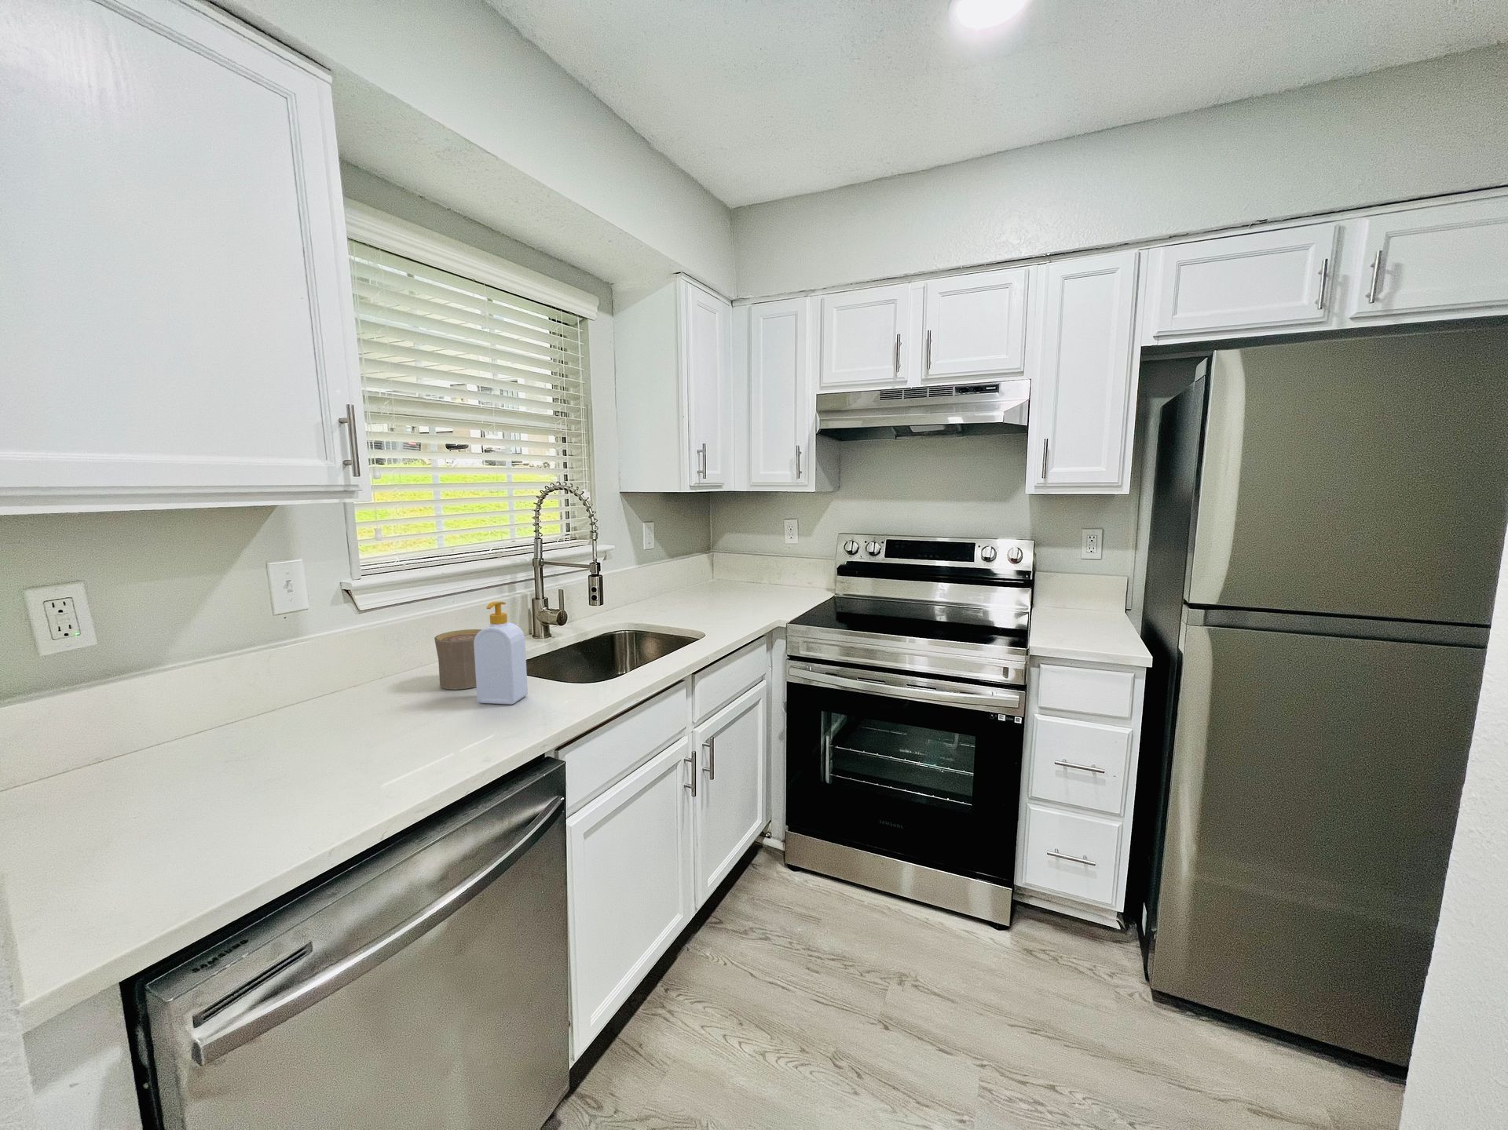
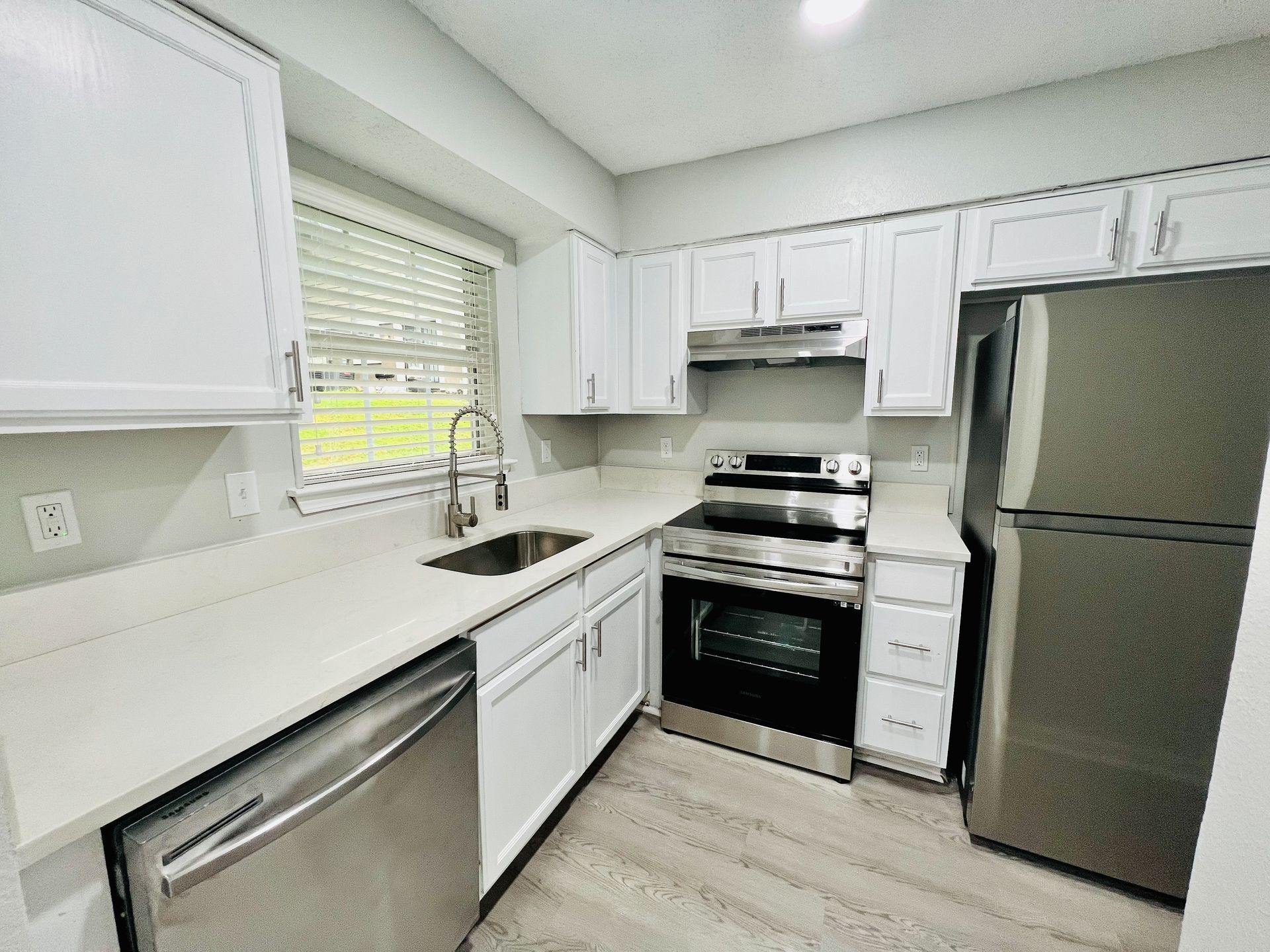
- soap bottle [474,601,528,705]
- cup [433,629,482,690]
